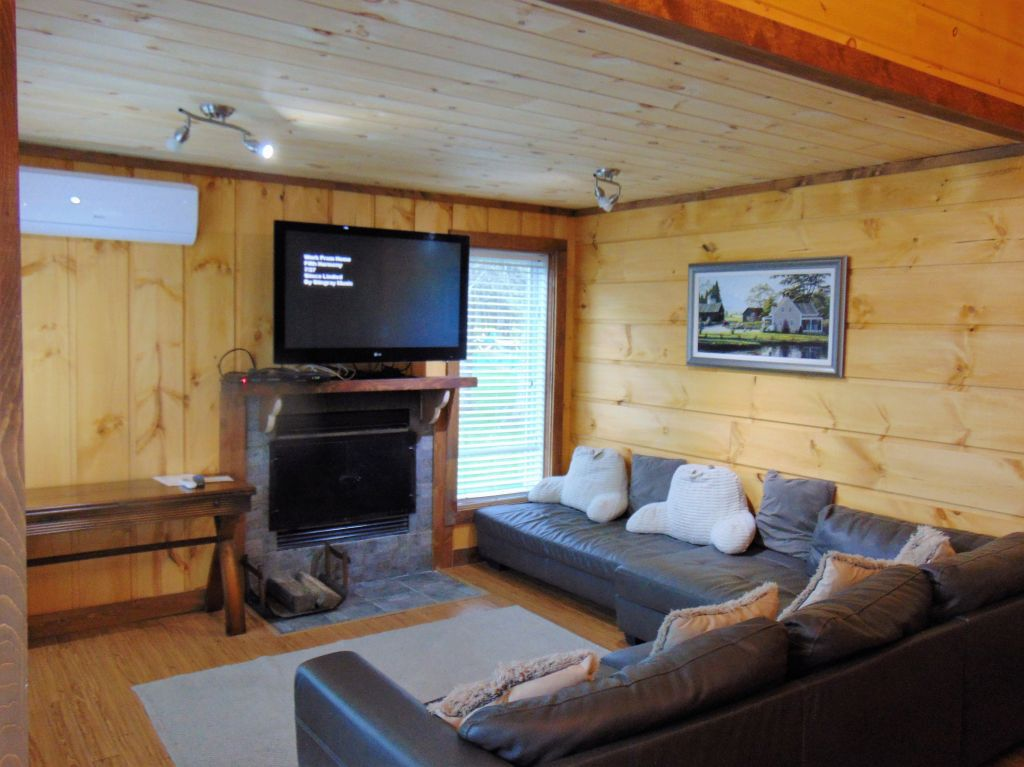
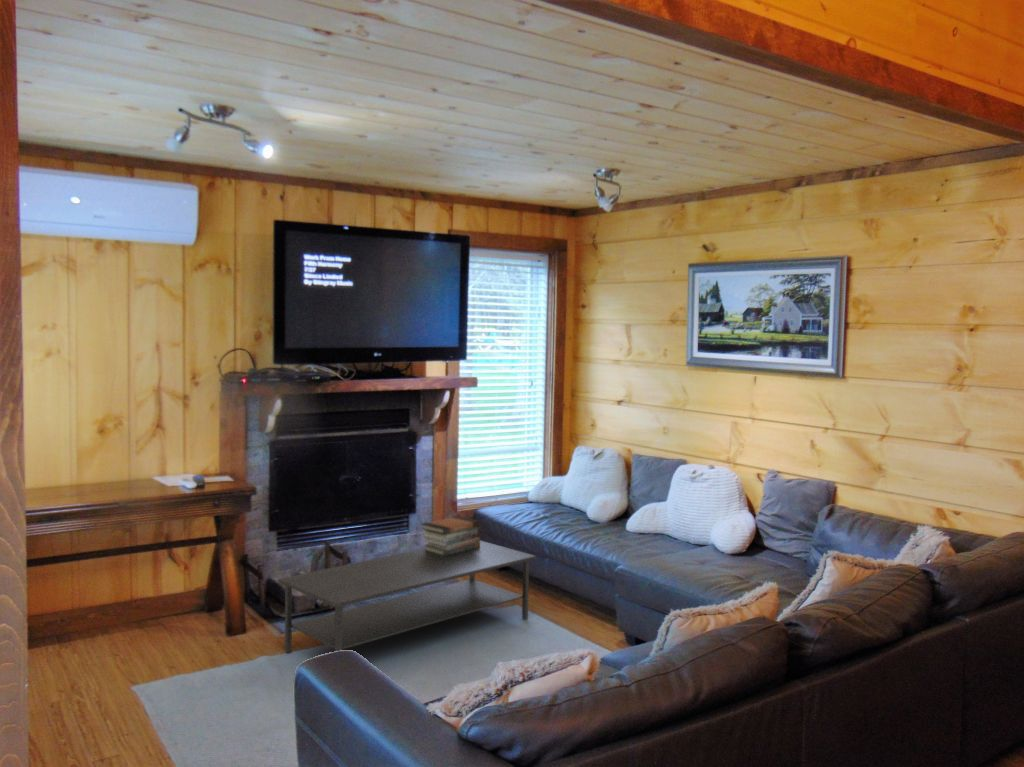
+ book stack [420,515,482,555]
+ coffee table [277,540,537,653]
